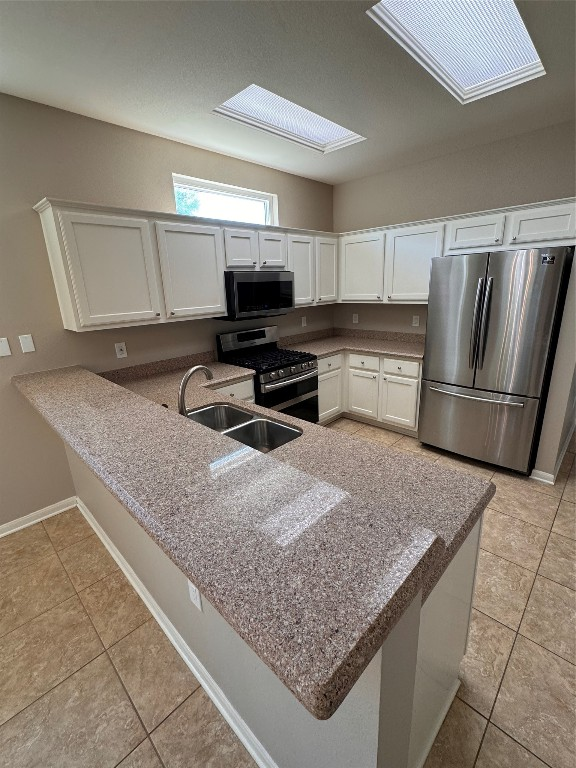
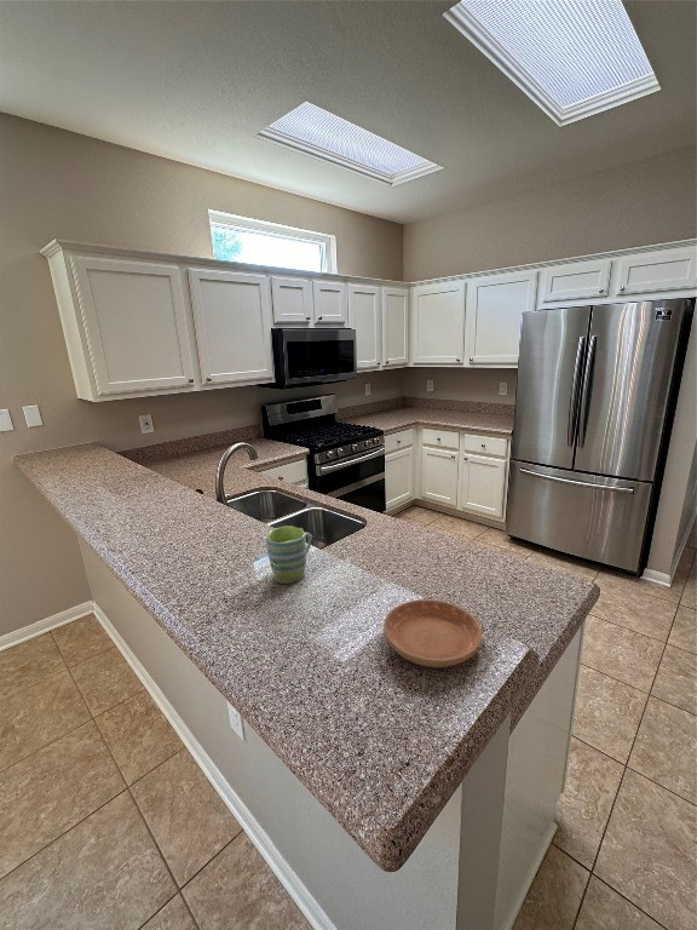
+ mug [265,524,313,585]
+ saucer [382,598,483,668]
